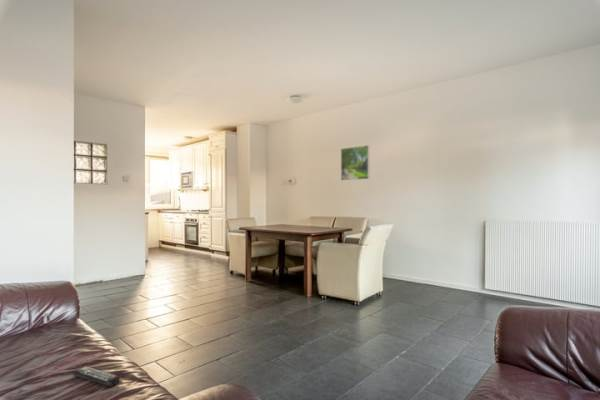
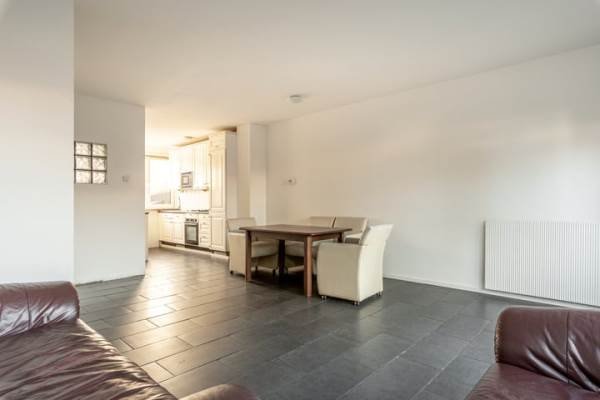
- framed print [340,144,370,181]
- remote control [71,365,121,388]
